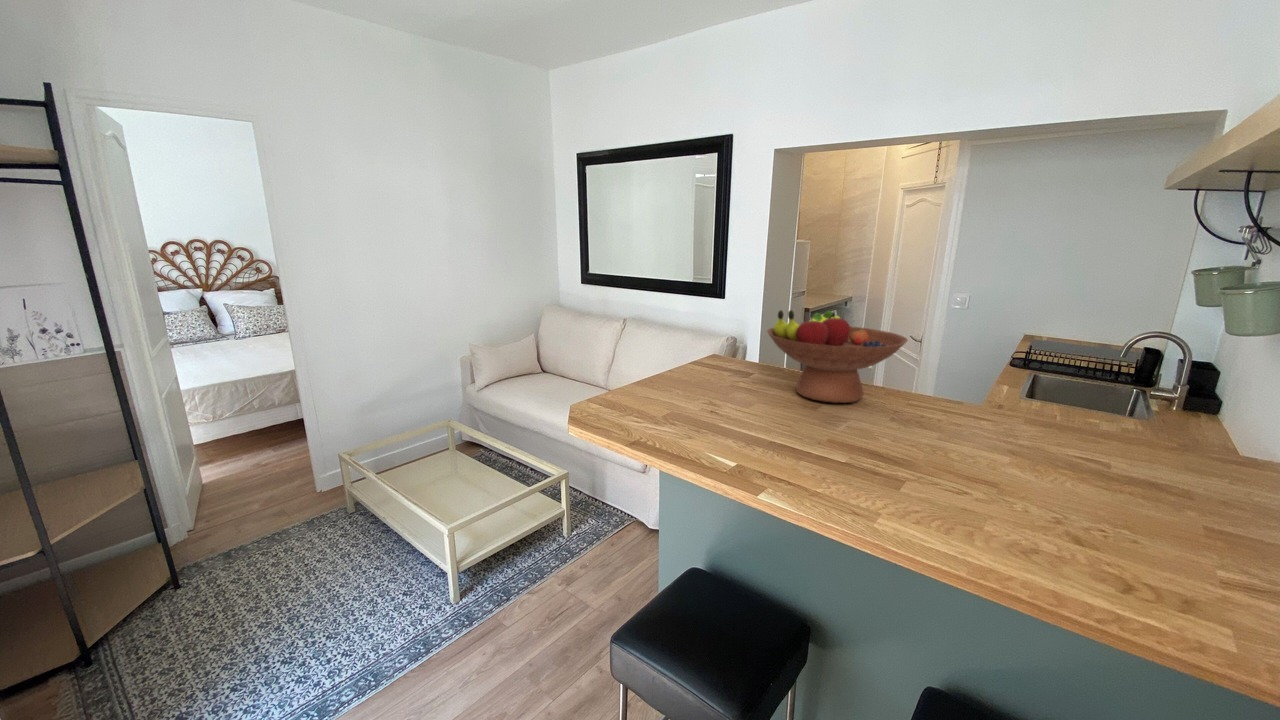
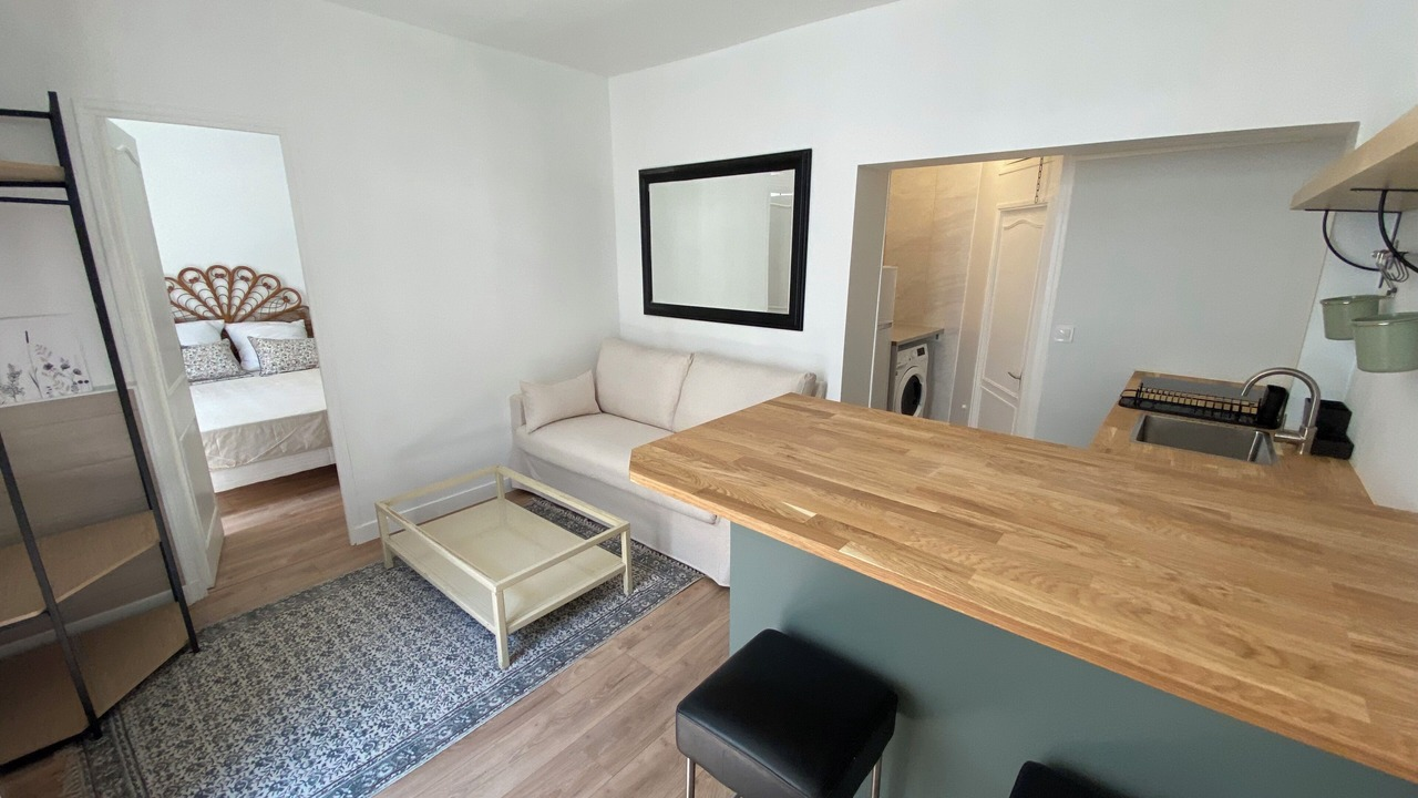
- fruit bowl [766,309,909,404]
